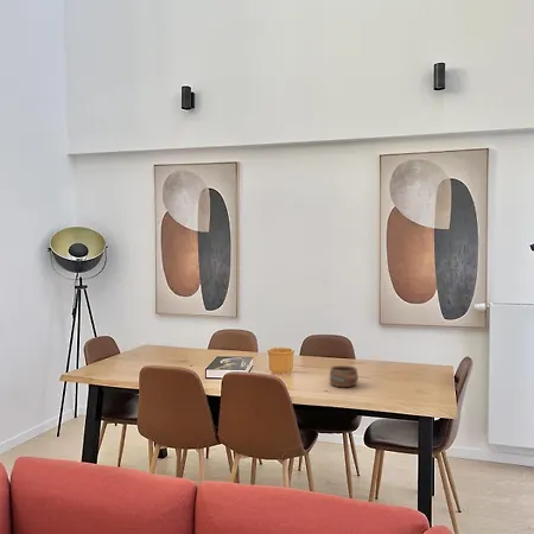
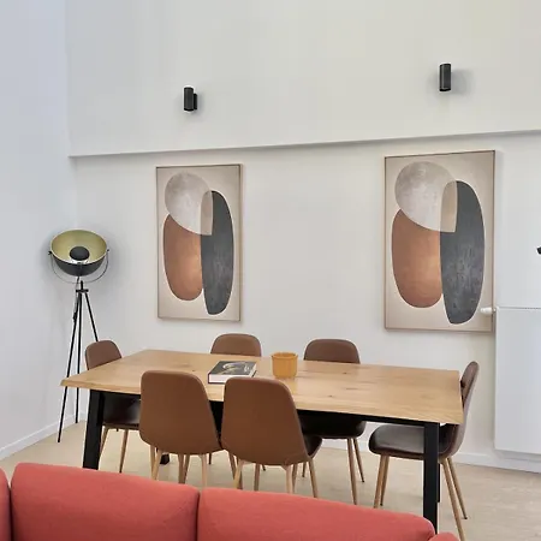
- pottery [329,364,360,388]
